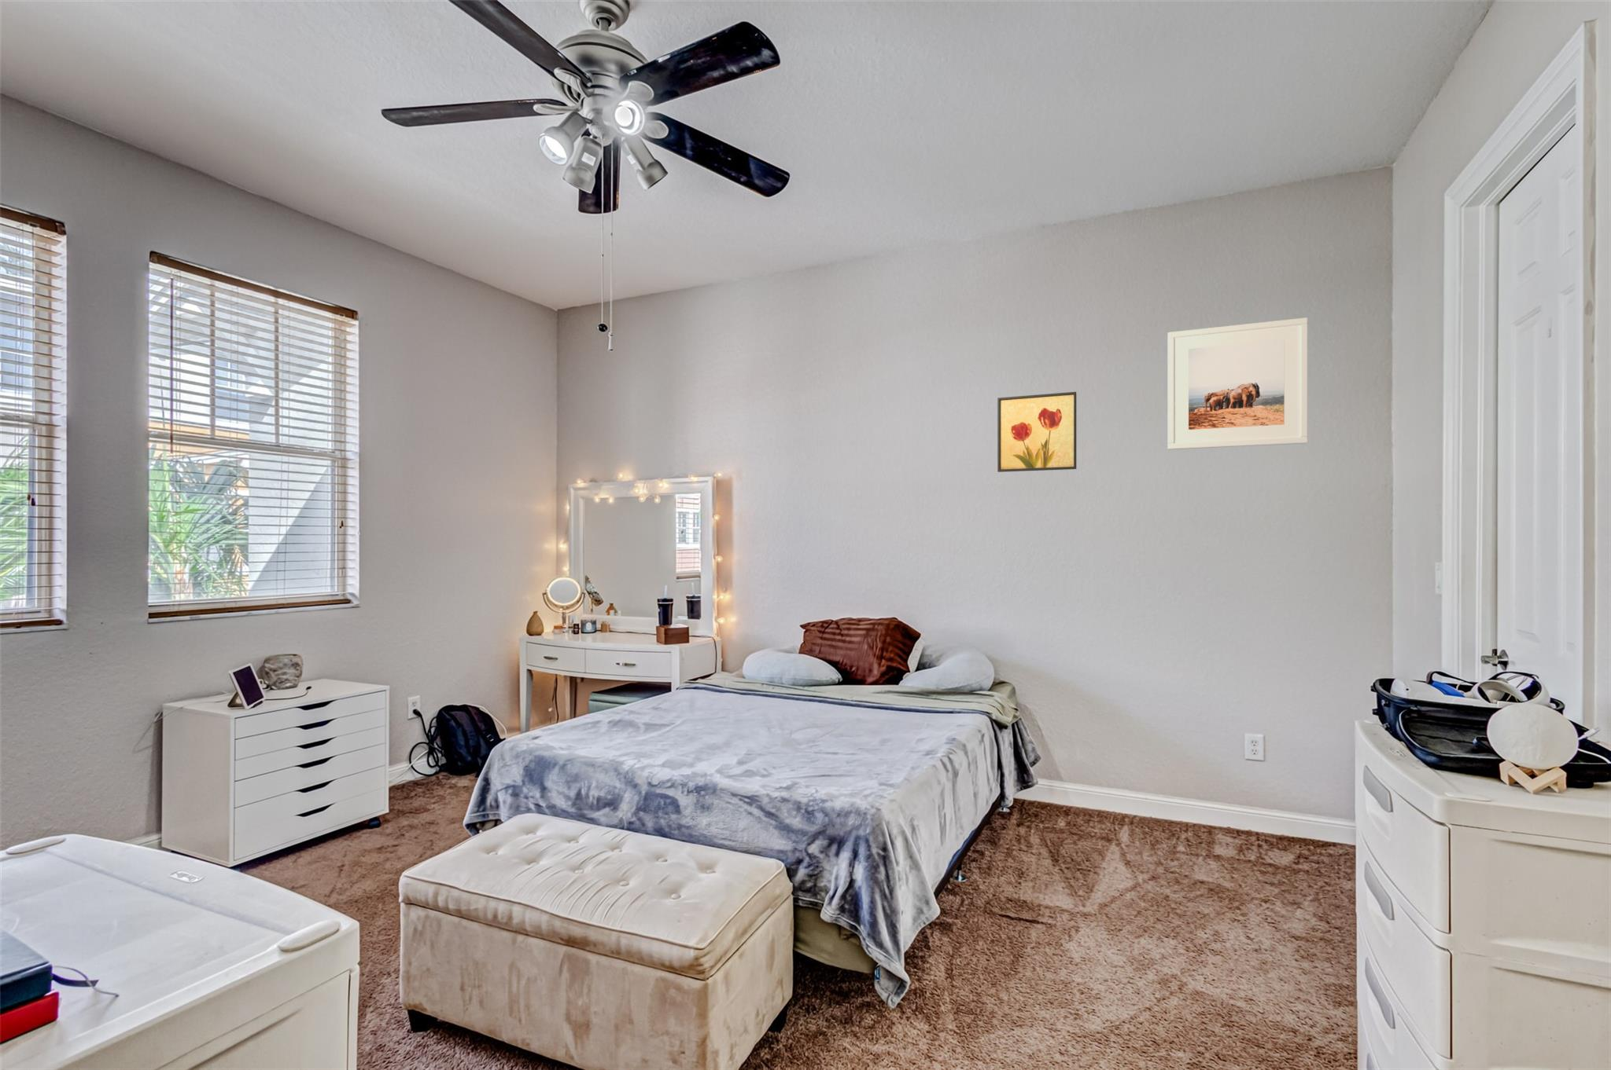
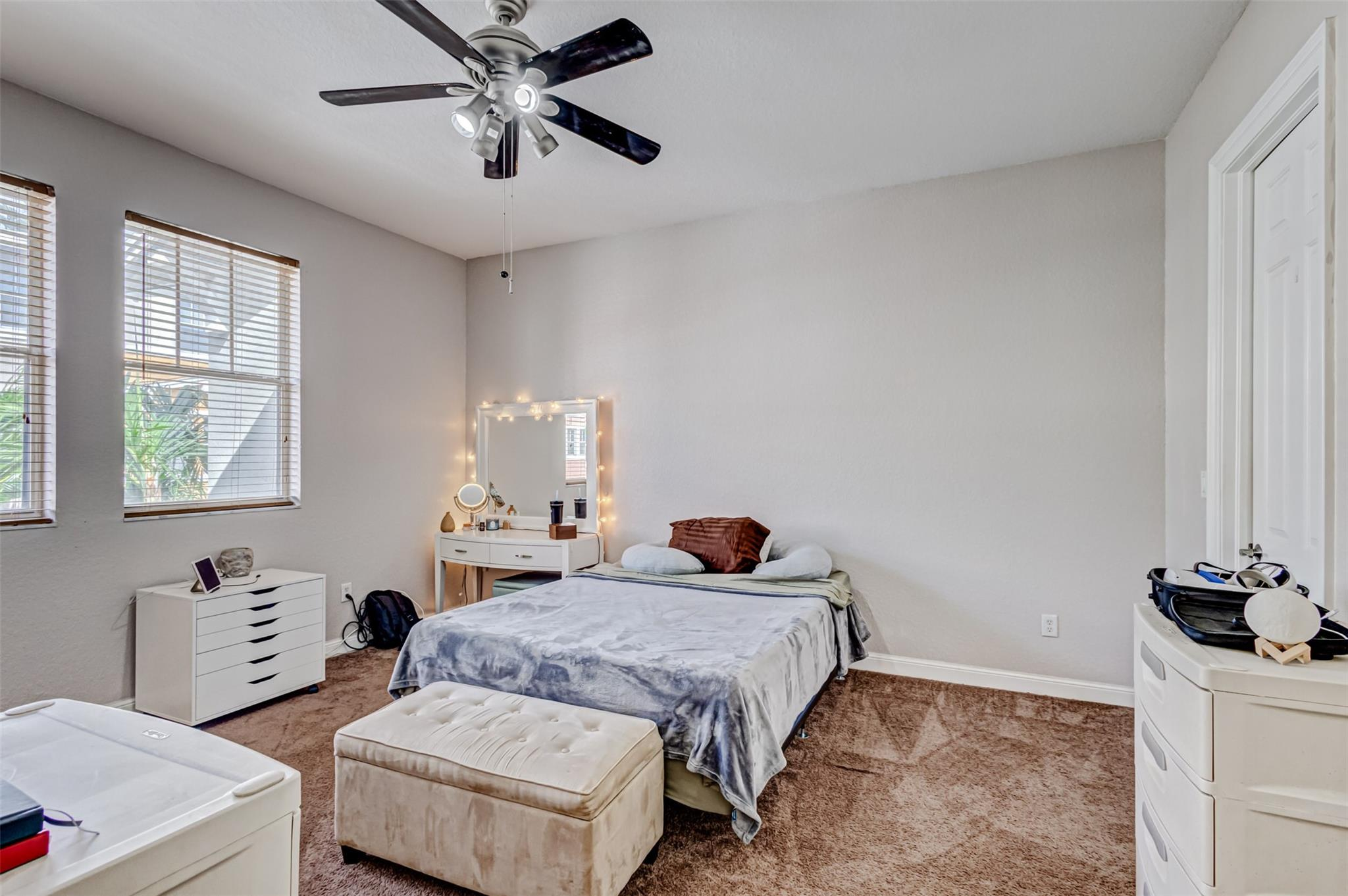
- wall art [997,392,1077,473]
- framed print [1166,316,1309,450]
